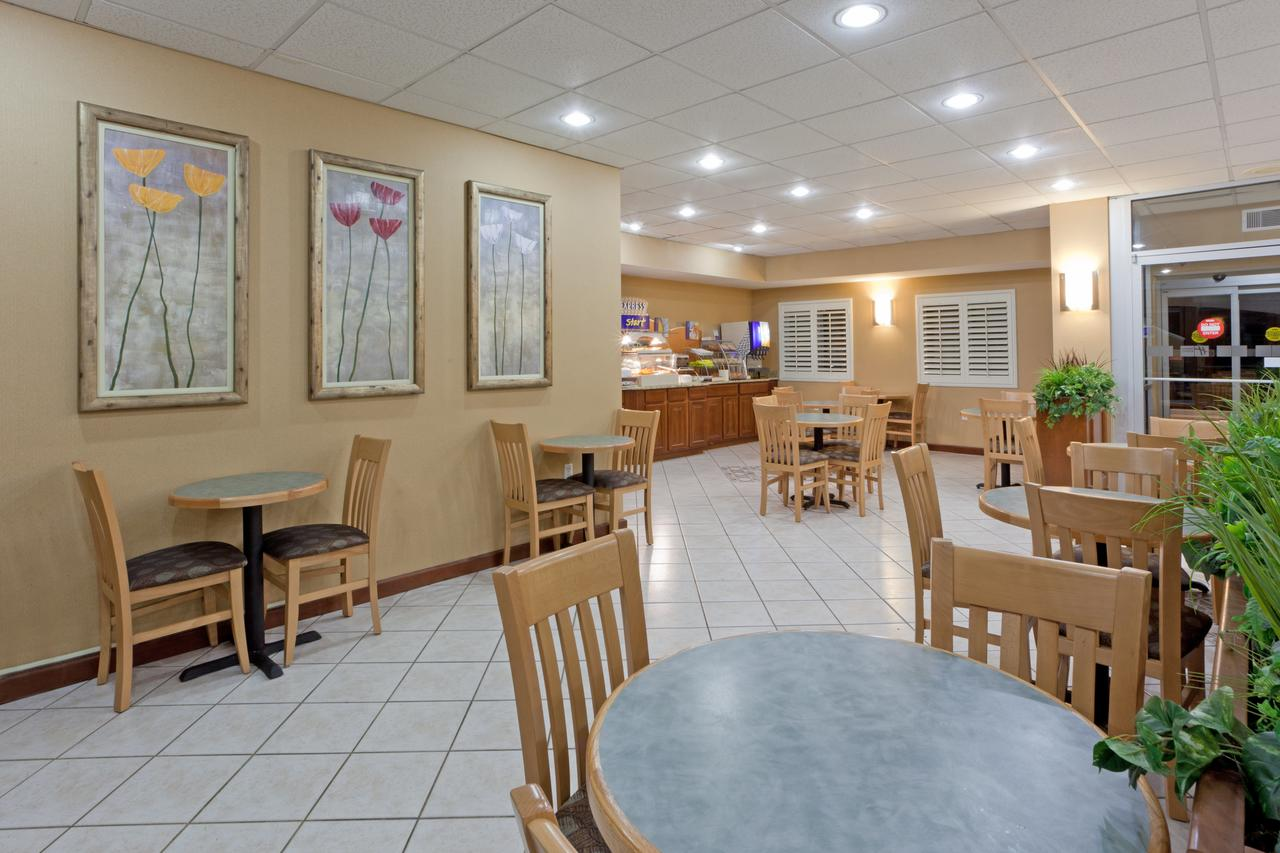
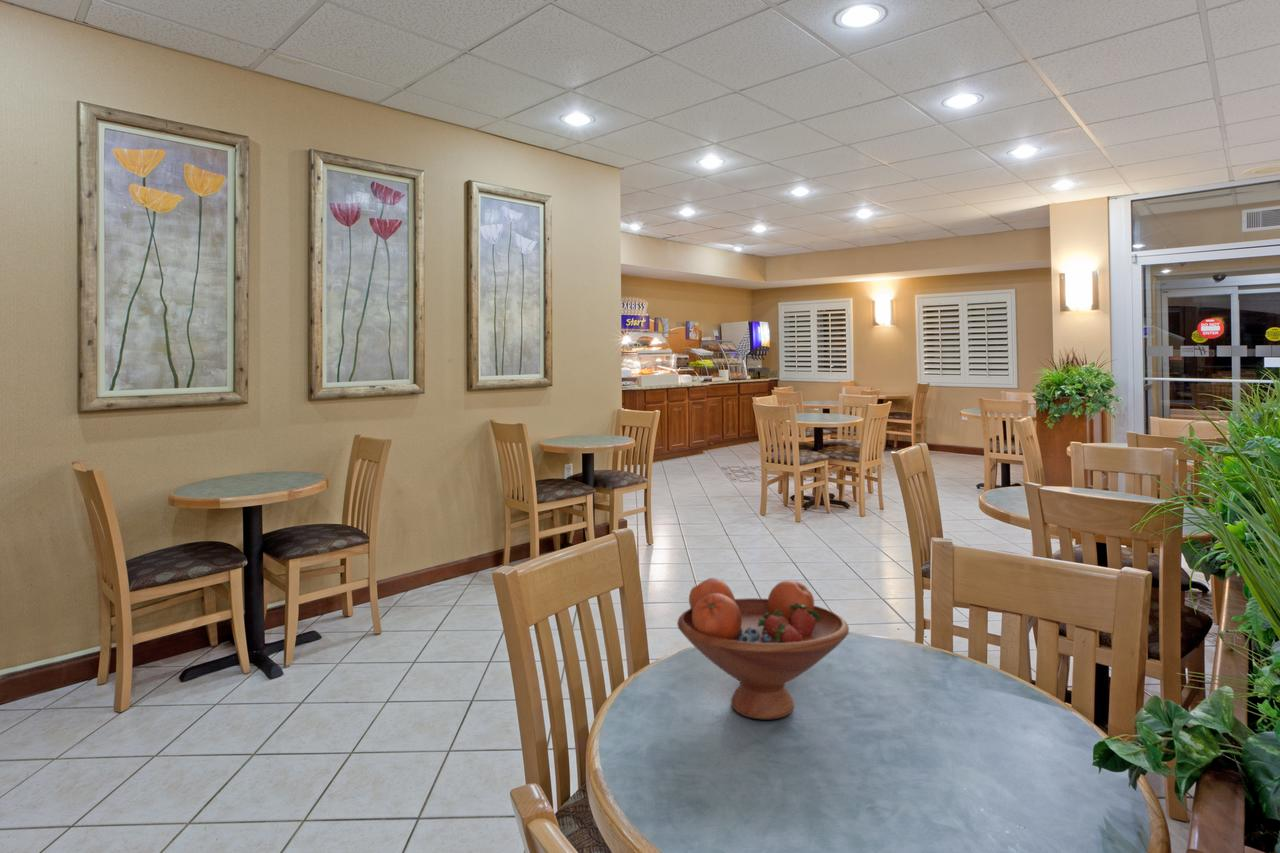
+ fruit bowl [676,577,850,721]
